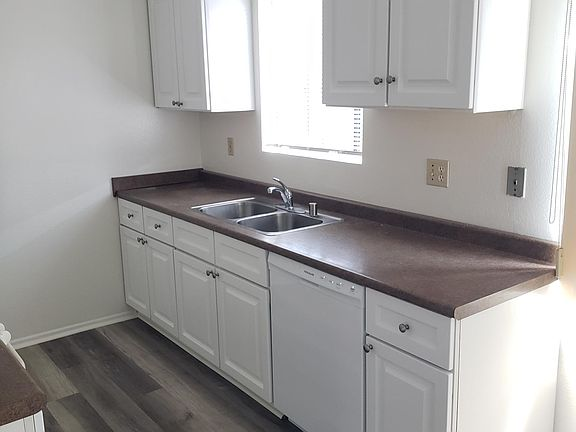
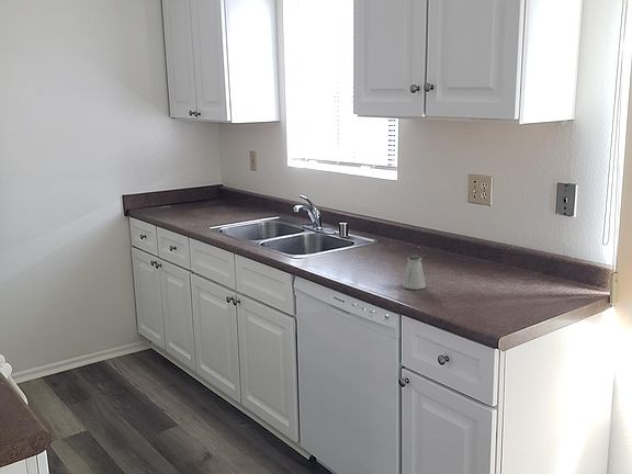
+ saltshaker [402,255,427,291]
